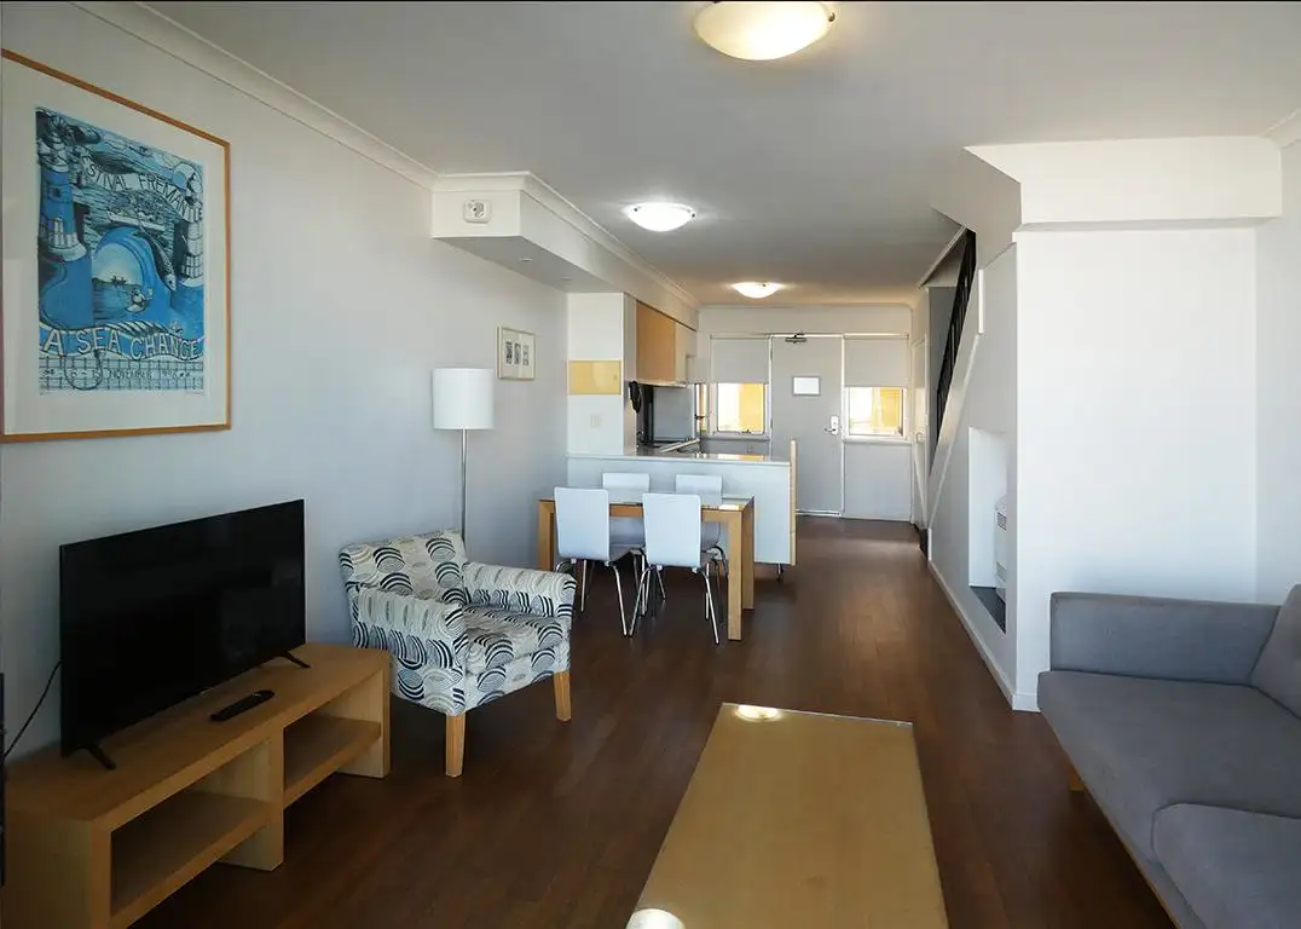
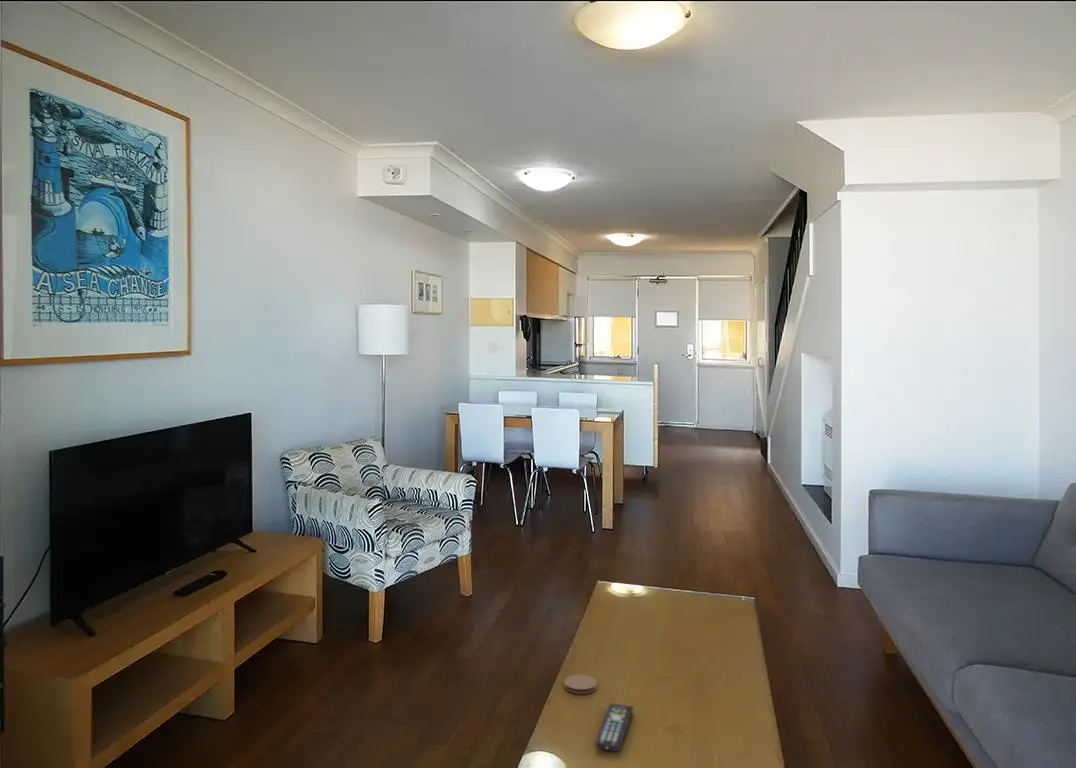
+ remote control [594,702,634,752]
+ coaster [563,673,598,695]
